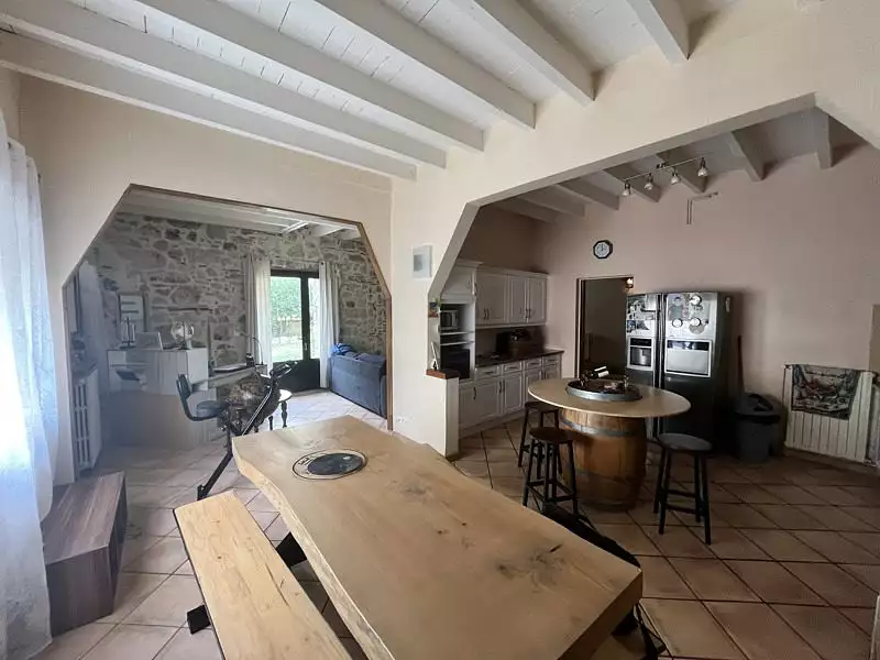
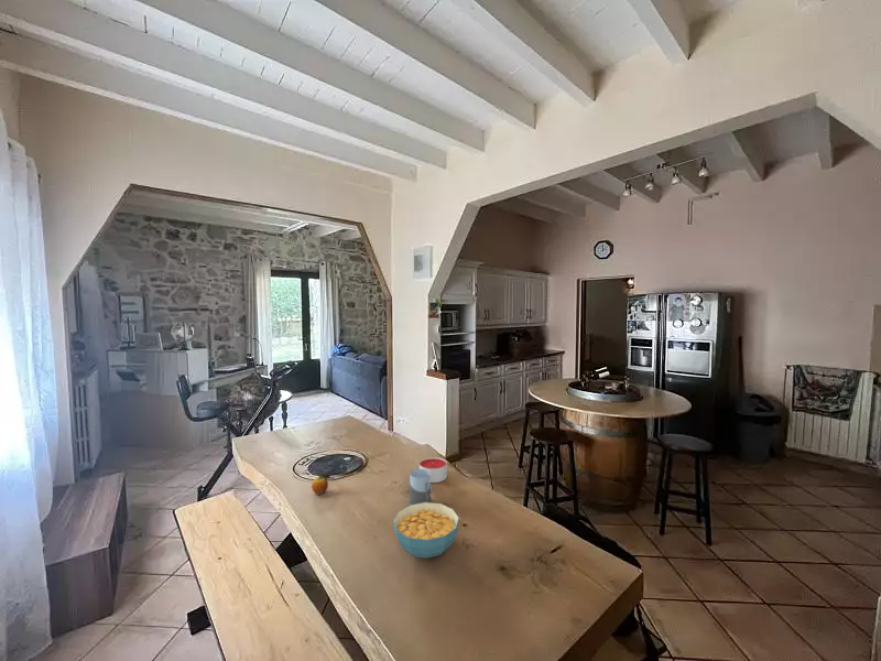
+ mug [406,468,434,507]
+ candle [418,456,448,484]
+ fruit [311,472,335,496]
+ cereal bowl [392,502,460,559]
